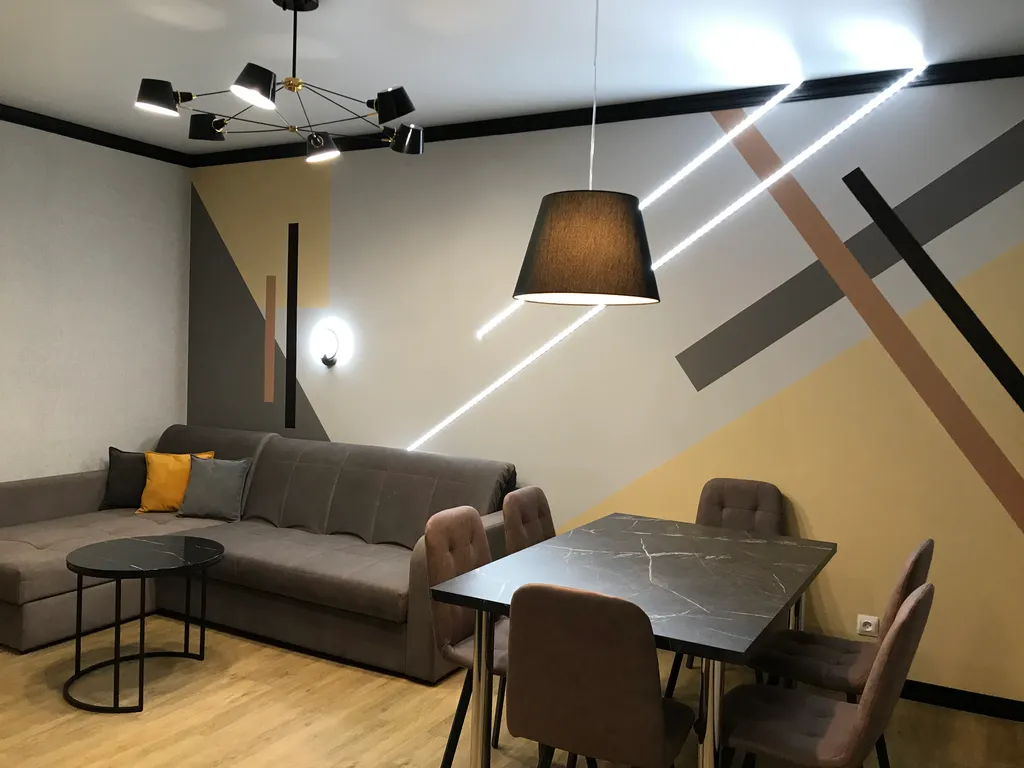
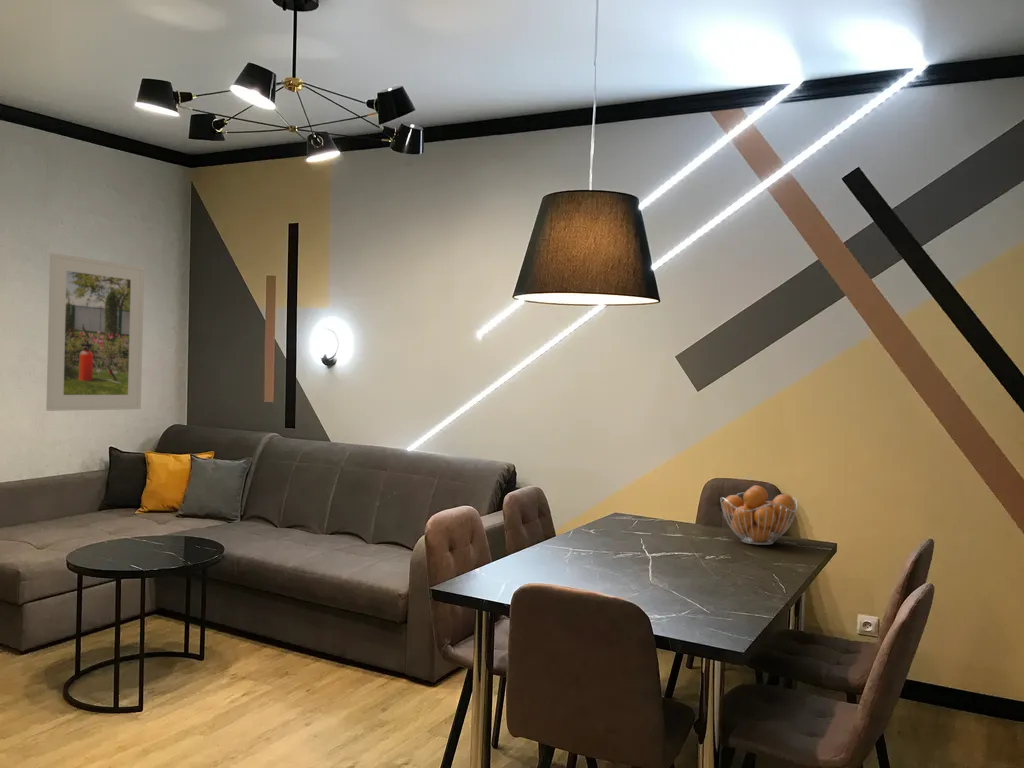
+ fruit basket [719,485,798,546]
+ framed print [45,252,145,412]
